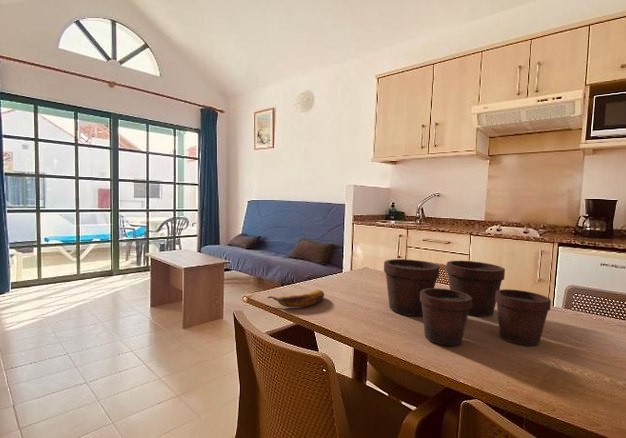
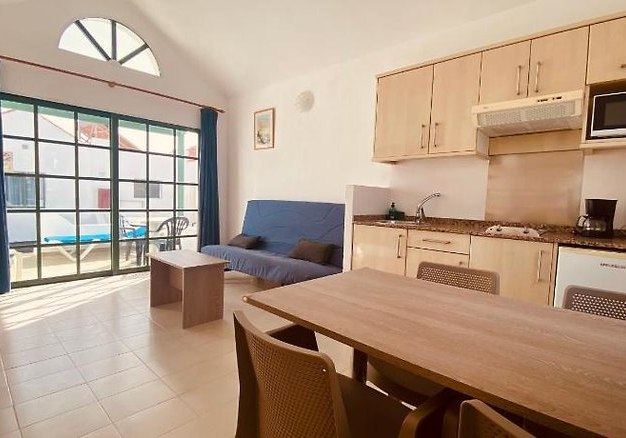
- flower pot [383,258,552,347]
- banana [266,289,325,308]
